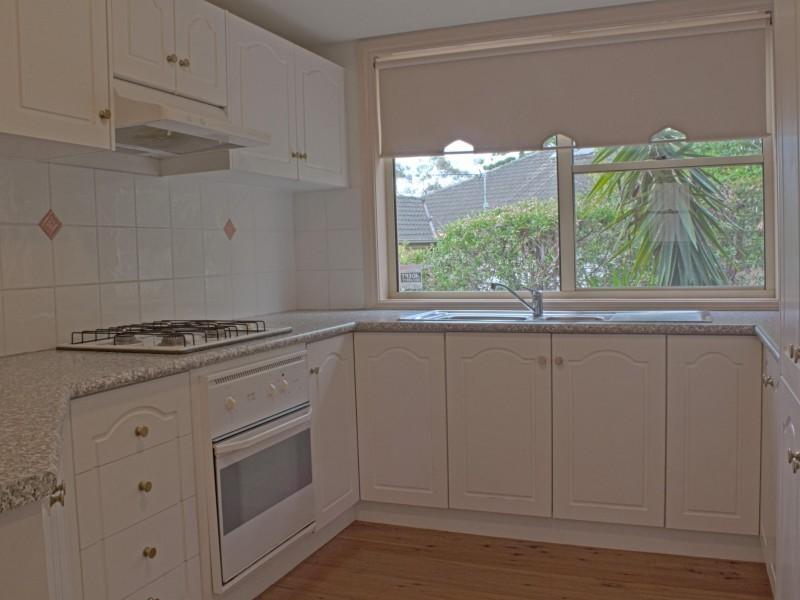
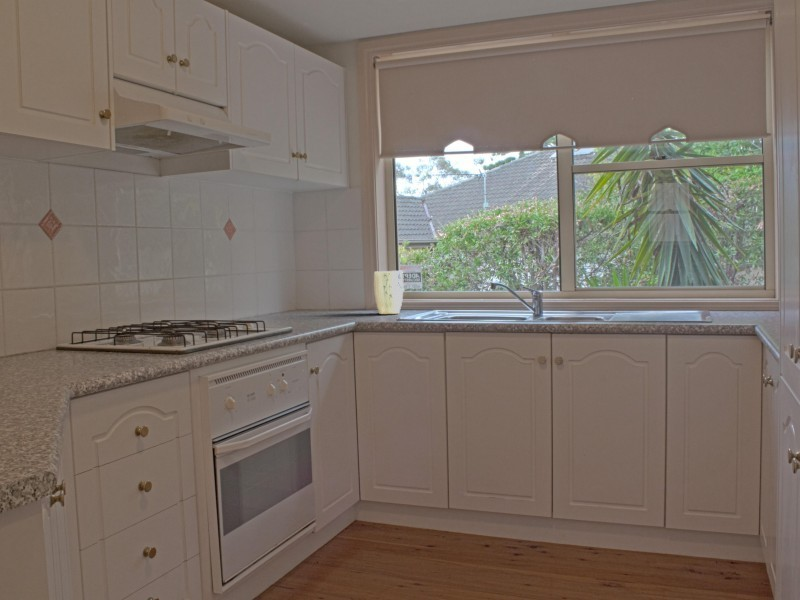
+ plant pot [373,270,404,315]
